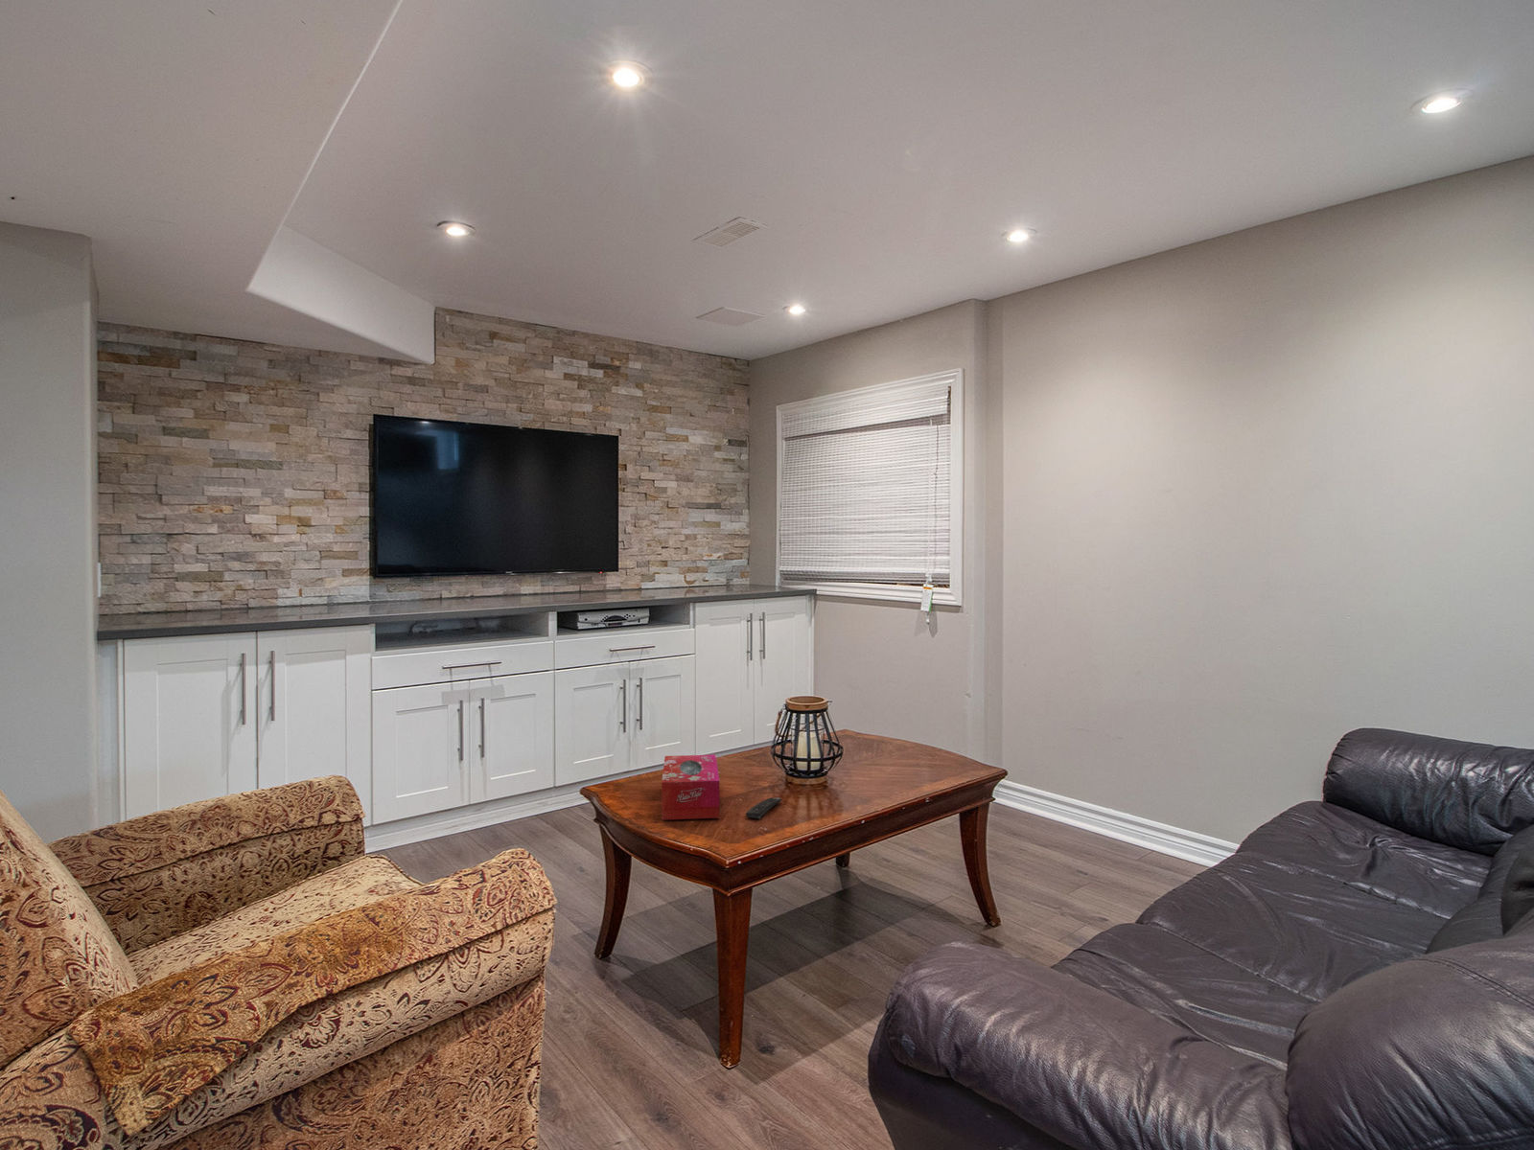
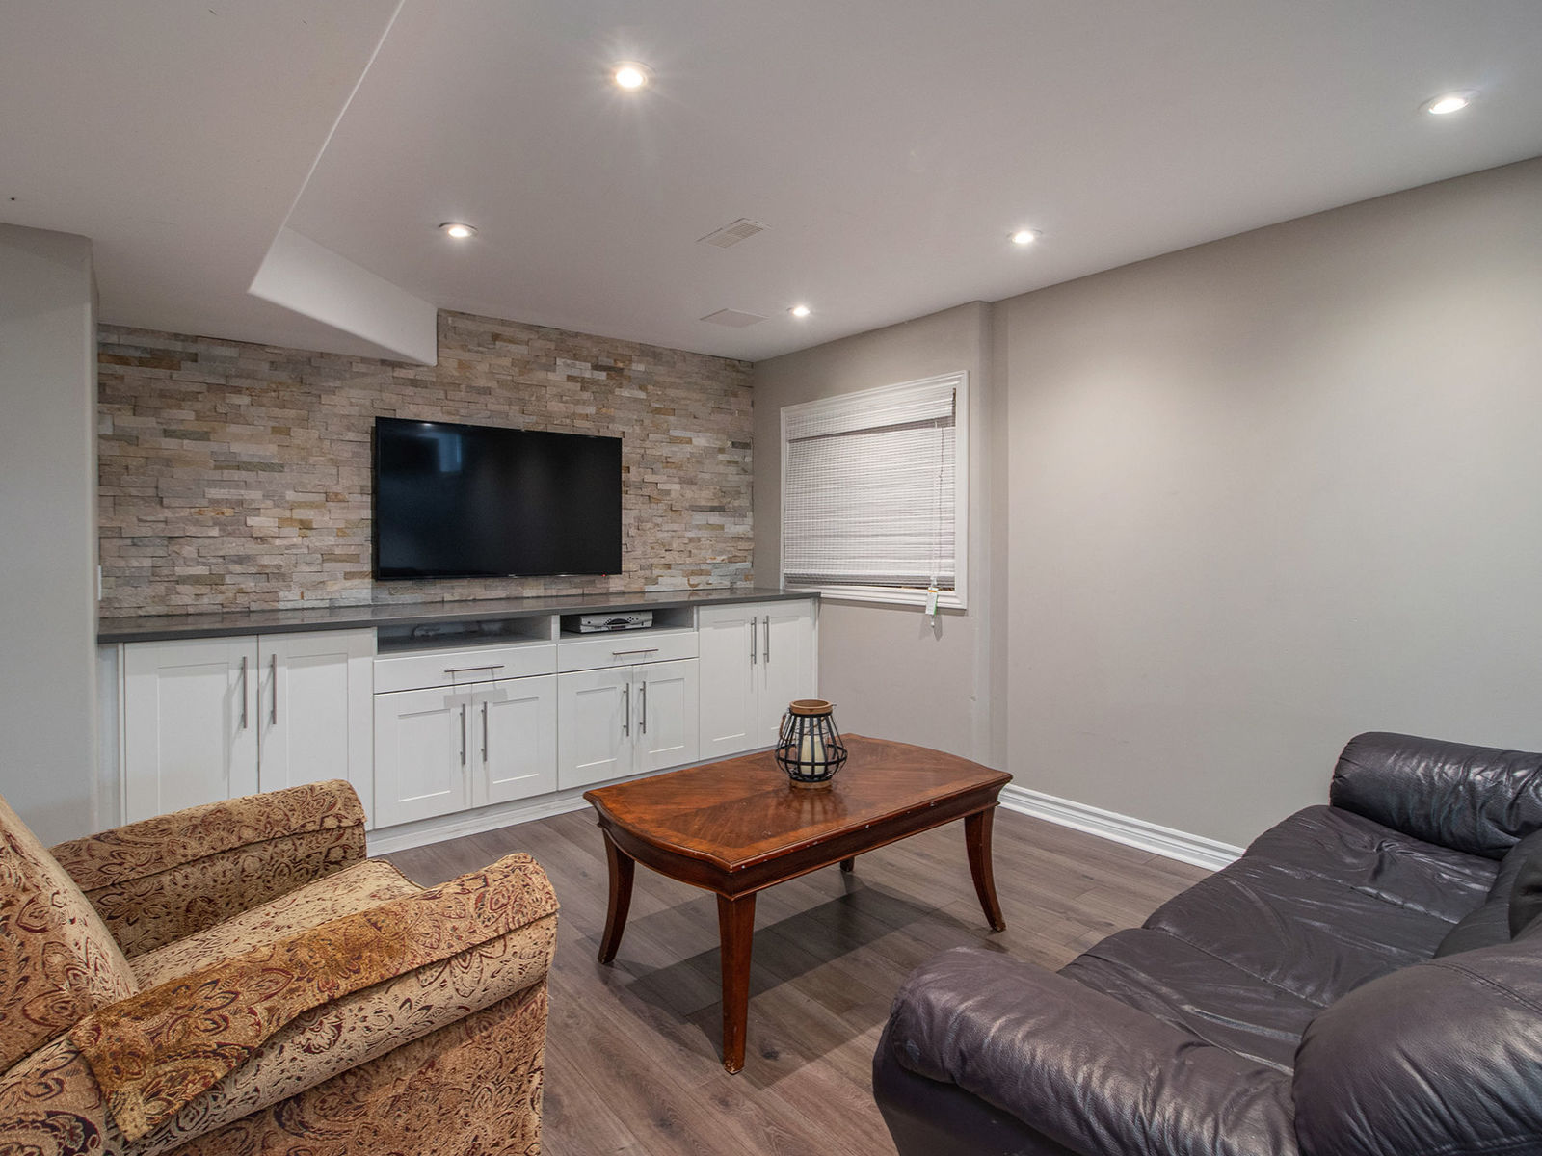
- tissue box [661,754,720,820]
- remote control [745,796,783,819]
